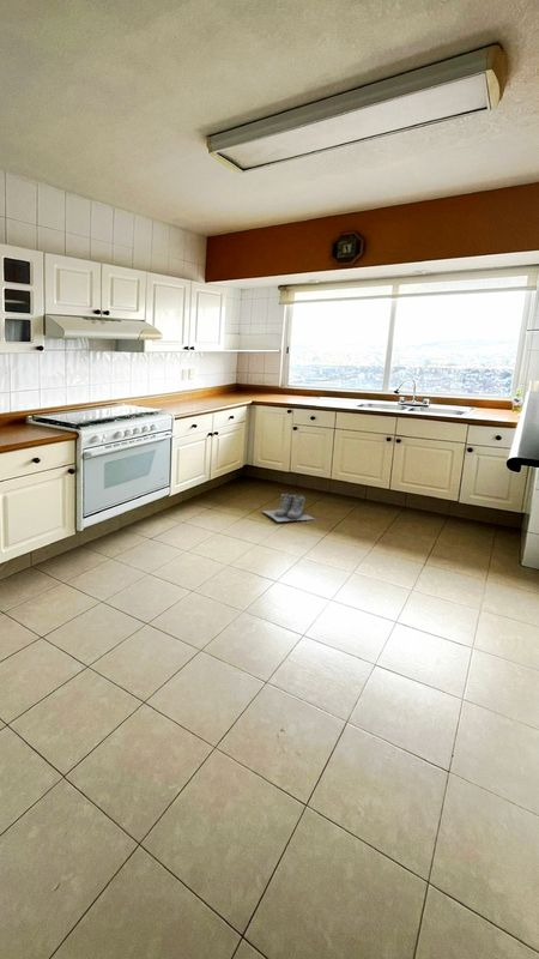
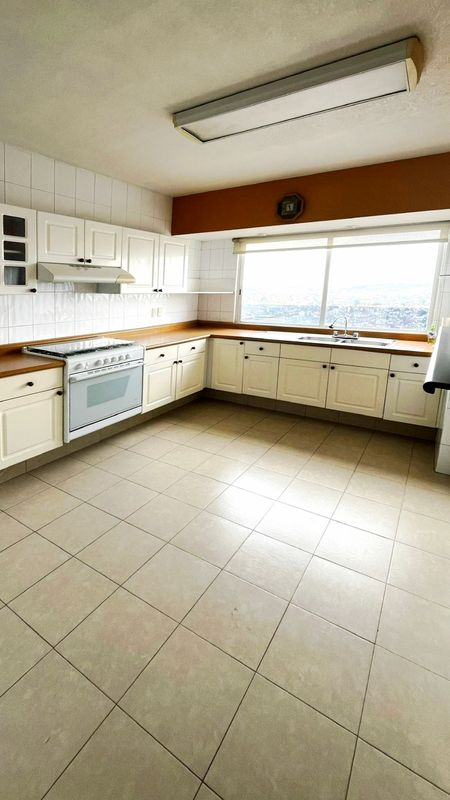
- boots [261,493,315,523]
